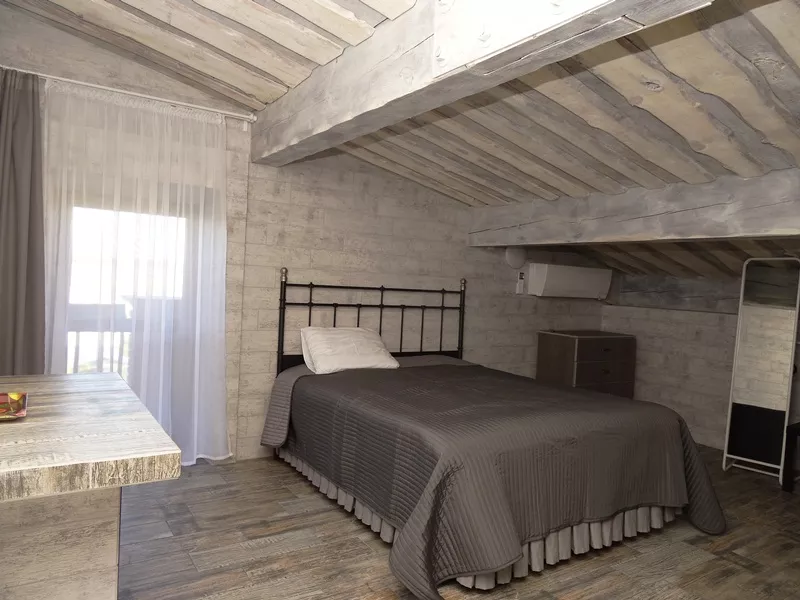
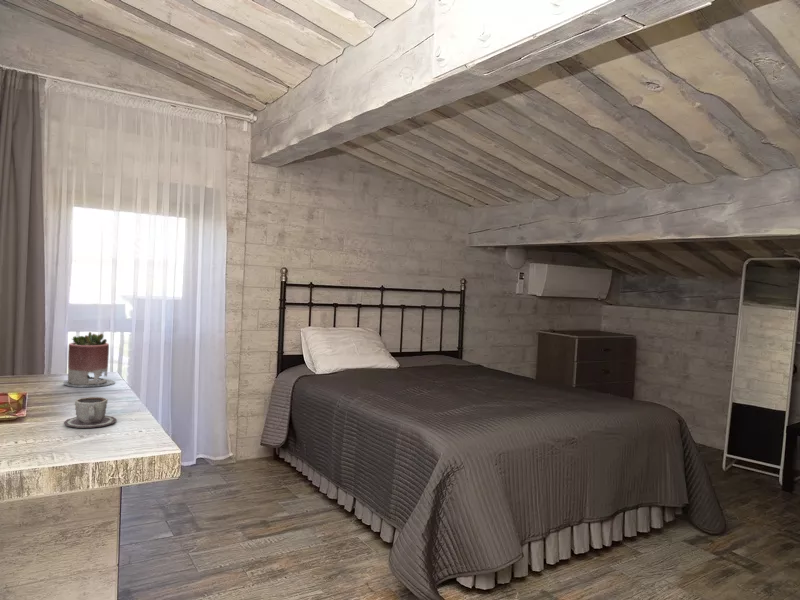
+ cup [63,396,118,429]
+ succulent planter [62,331,116,388]
